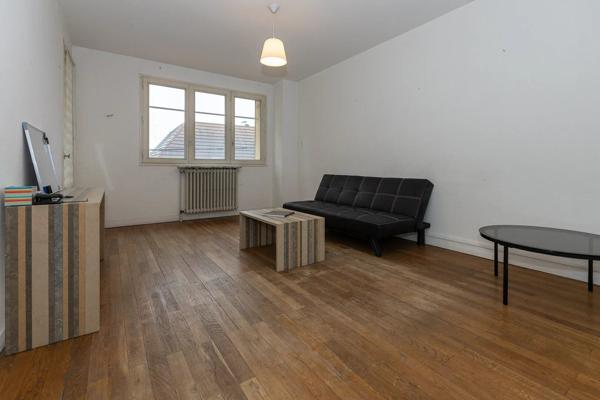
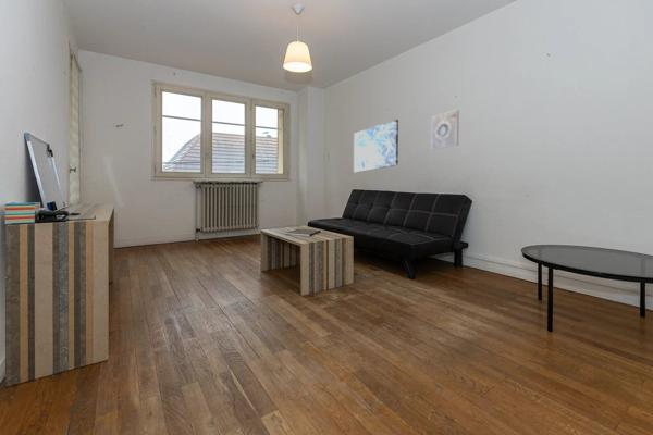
+ wall art [353,119,399,173]
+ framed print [431,109,459,151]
